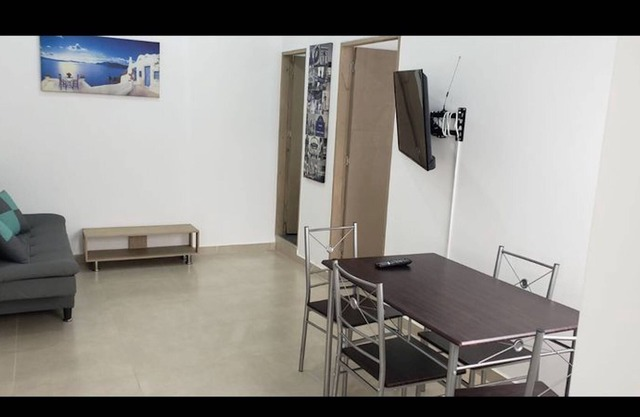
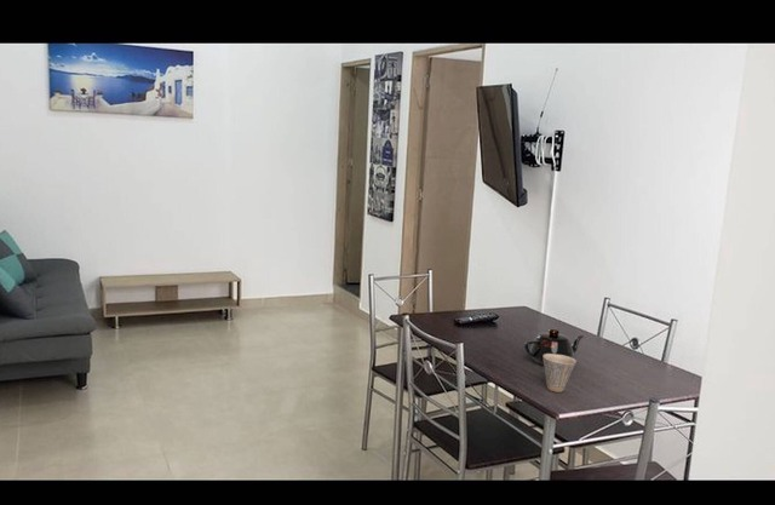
+ cup [542,354,578,394]
+ teapot [523,327,585,366]
